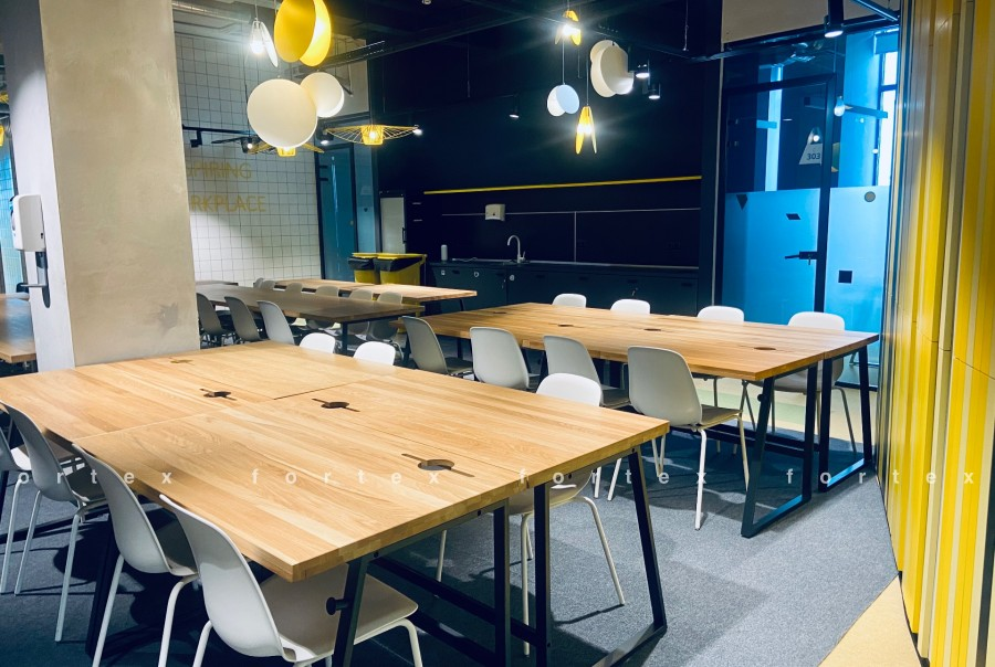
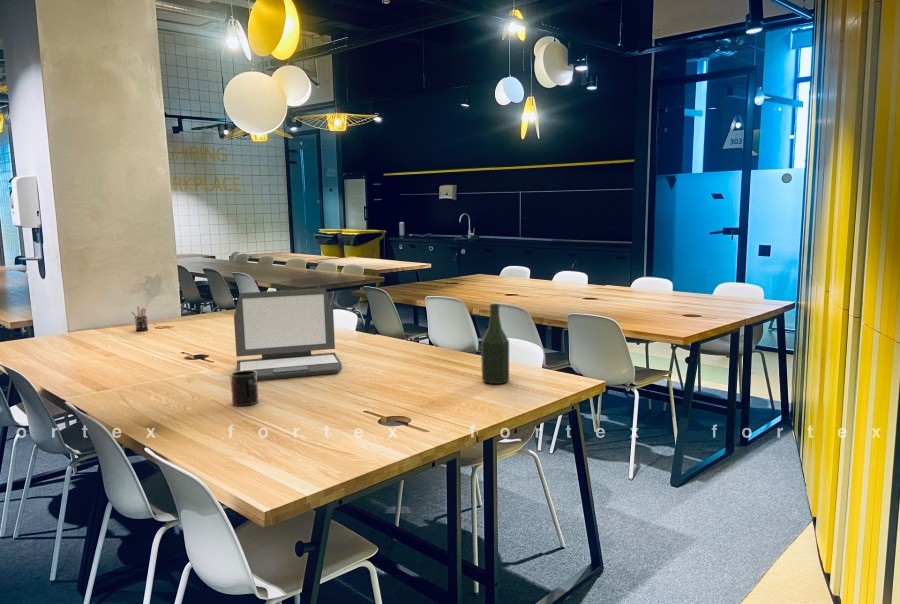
+ laptop [233,288,342,381]
+ pen holder [130,306,149,332]
+ bottle [480,303,510,385]
+ mug [229,370,260,407]
